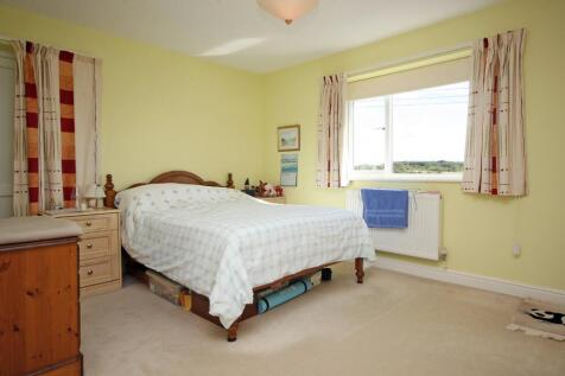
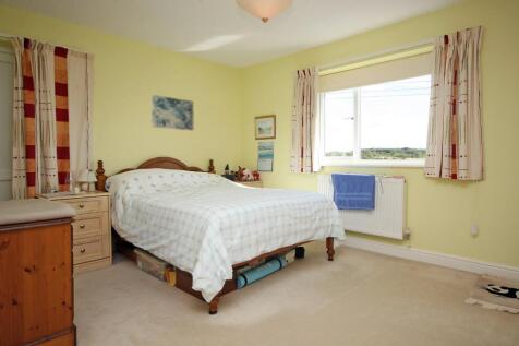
+ wall art [150,94,194,131]
